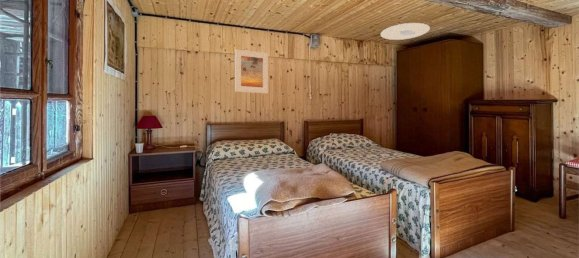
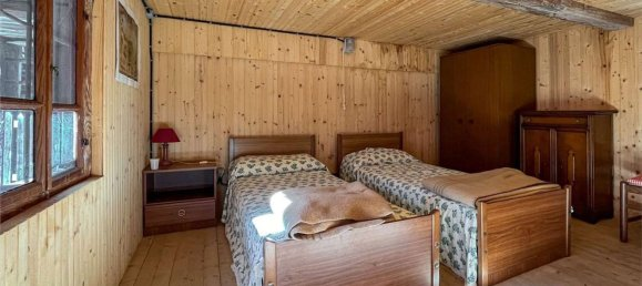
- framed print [234,49,269,94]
- ceiling light [380,22,431,41]
